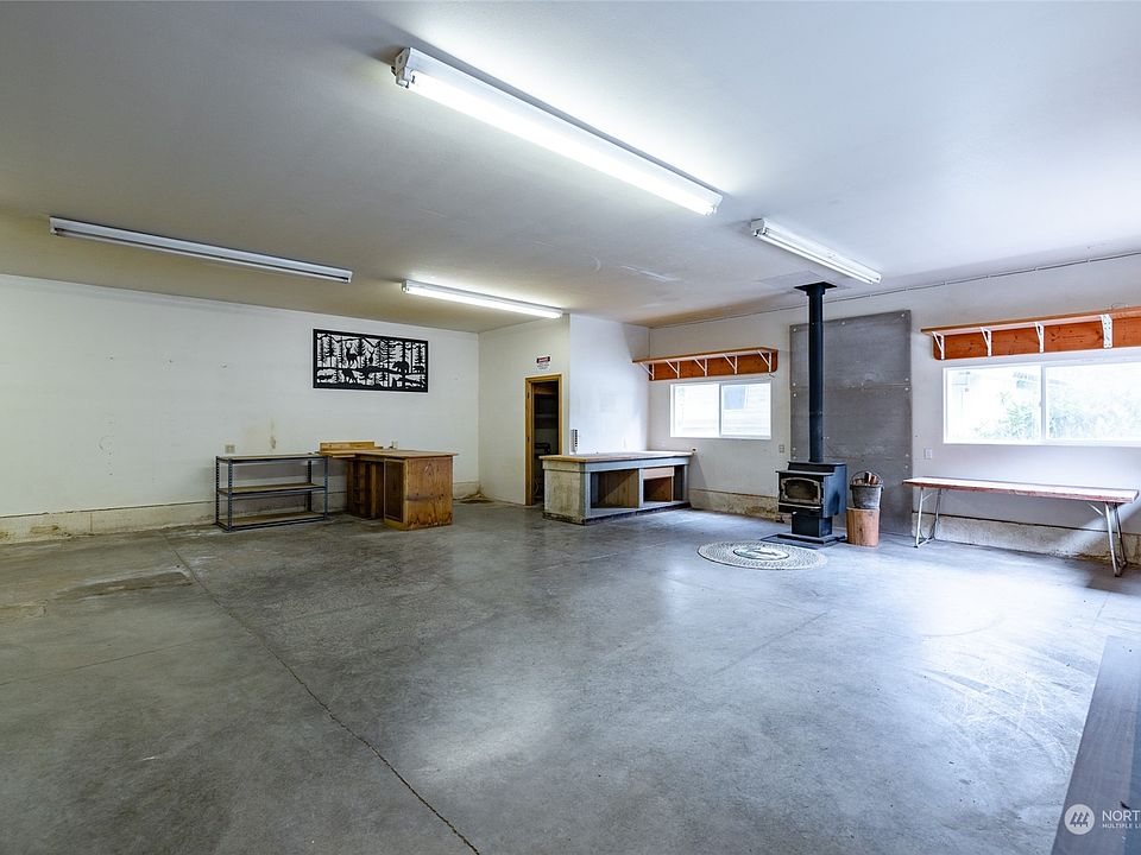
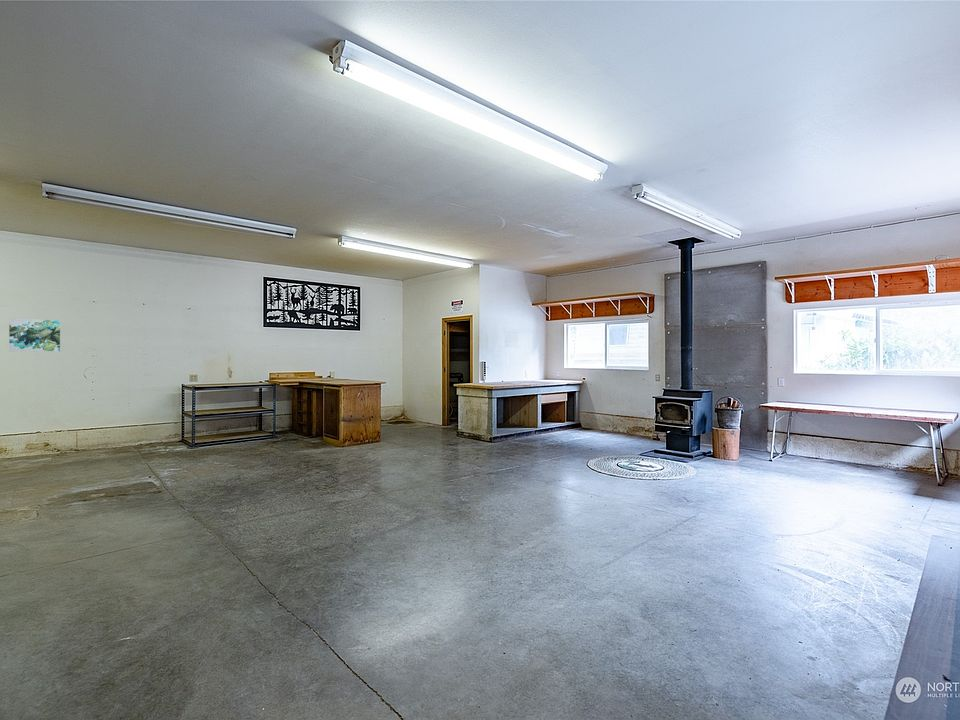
+ wall art [8,317,61,353]
